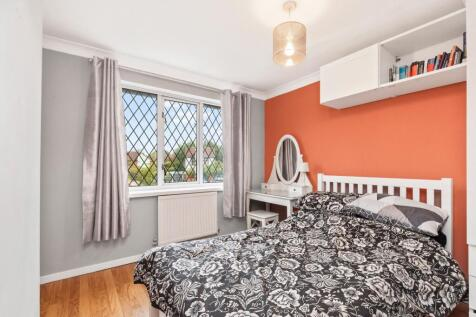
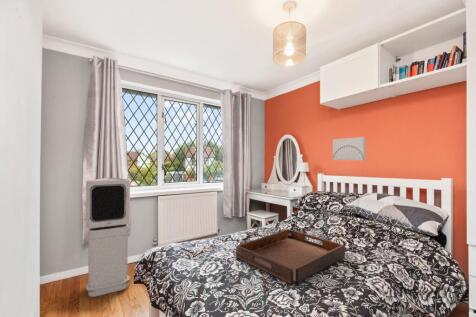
+ serving tray [235,228,346,285]
+ wall art [332,136,366,161]
+ air purifier [85,177,131,298]
